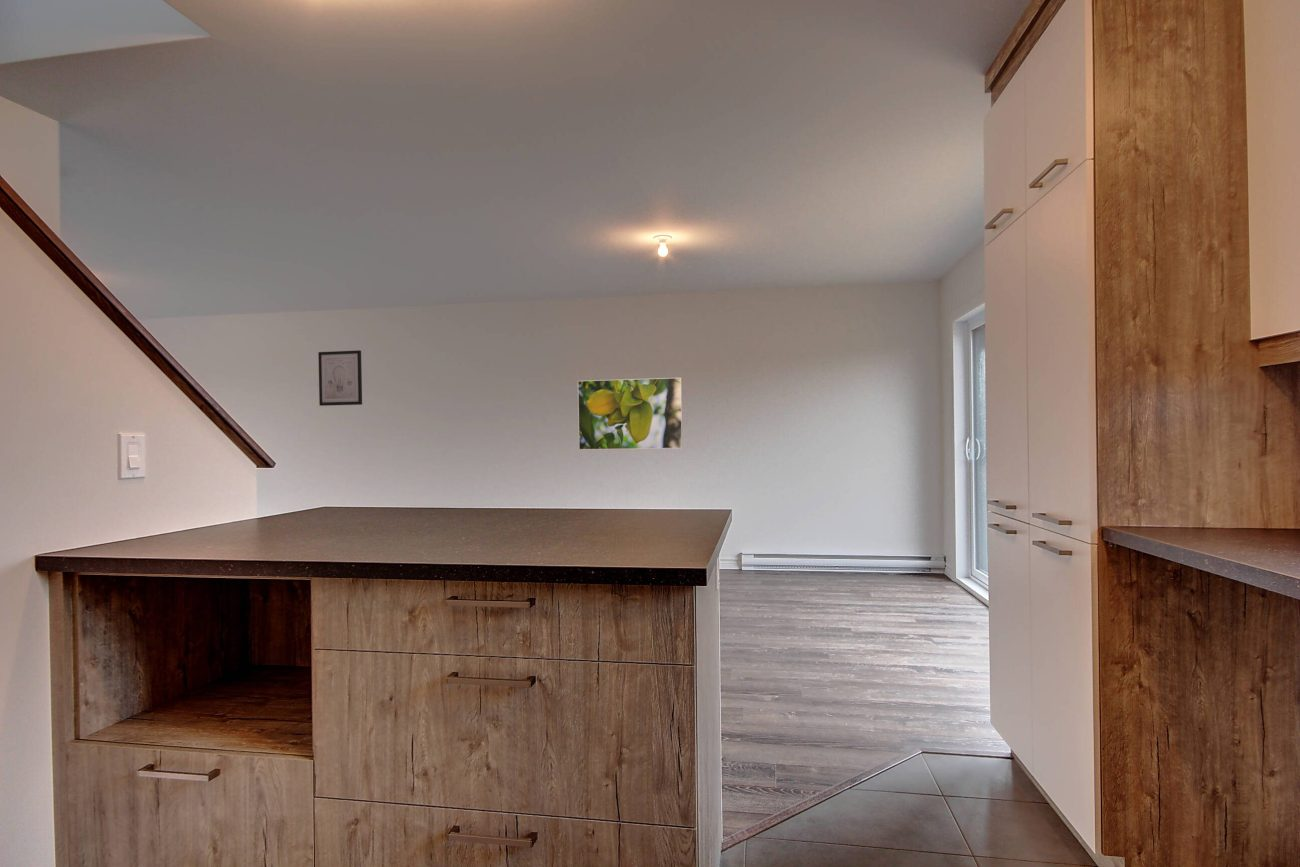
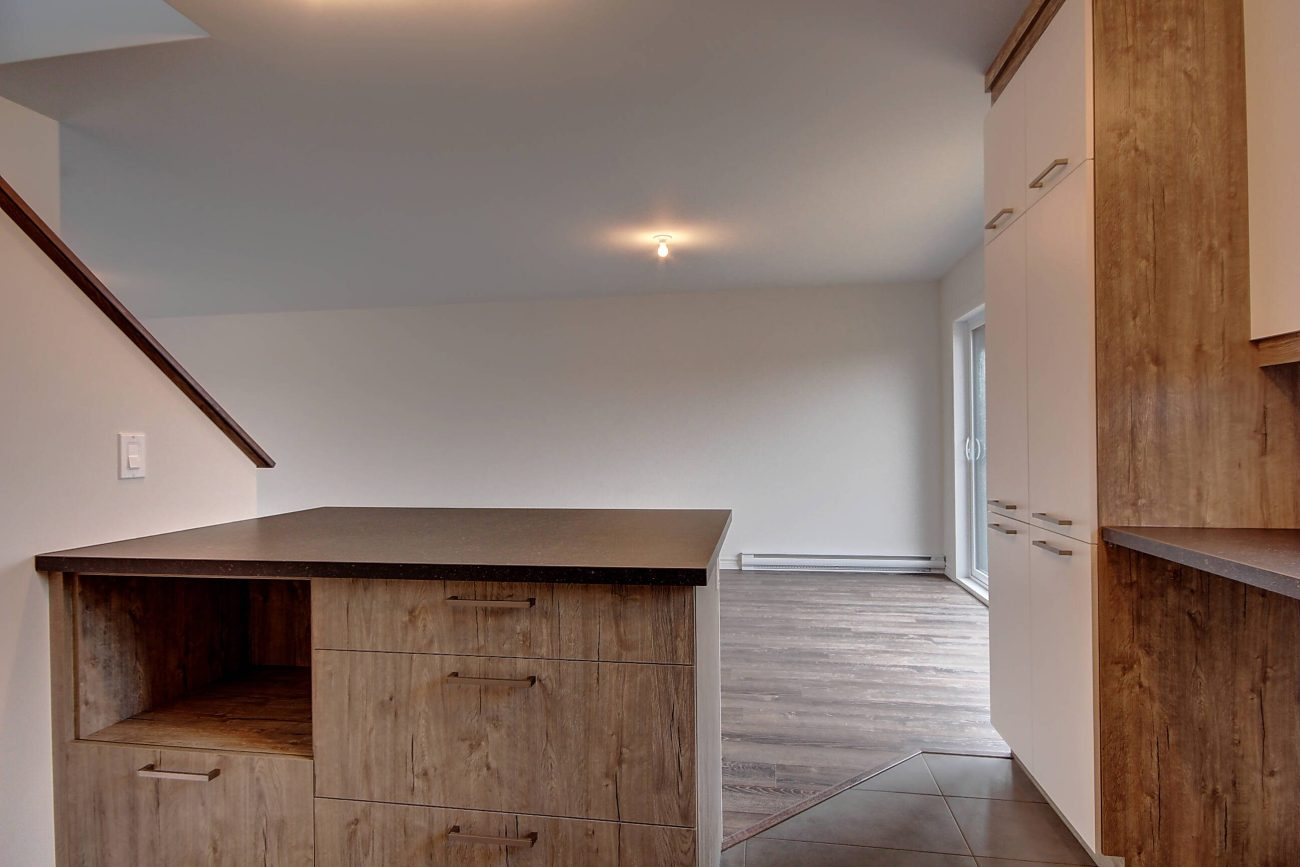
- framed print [577,377,684,451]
- wall art [317,350,363,407]
